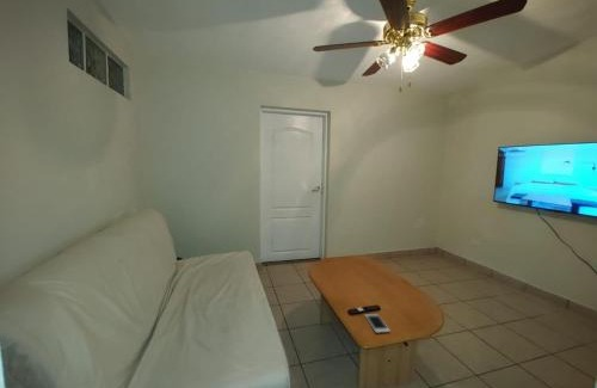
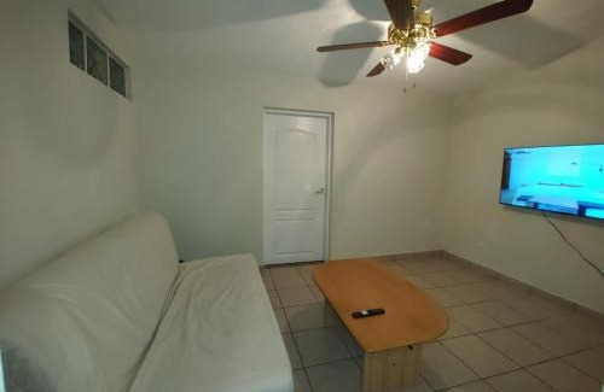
- cell phone [364,313,392,334]
